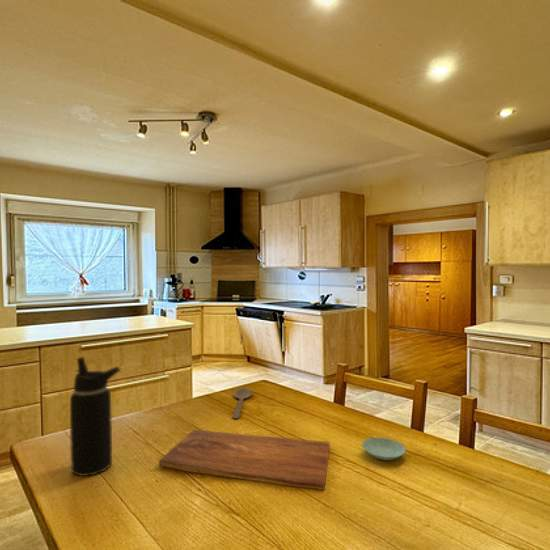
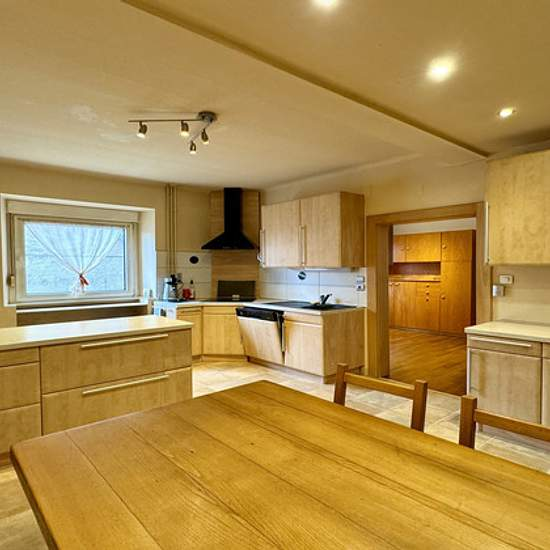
- cutting board [158,429,331,491]
- wooden spoon [231,387,254,420]
- water bottle [69,356,122,477]
- saucer [361,437,406,461]
